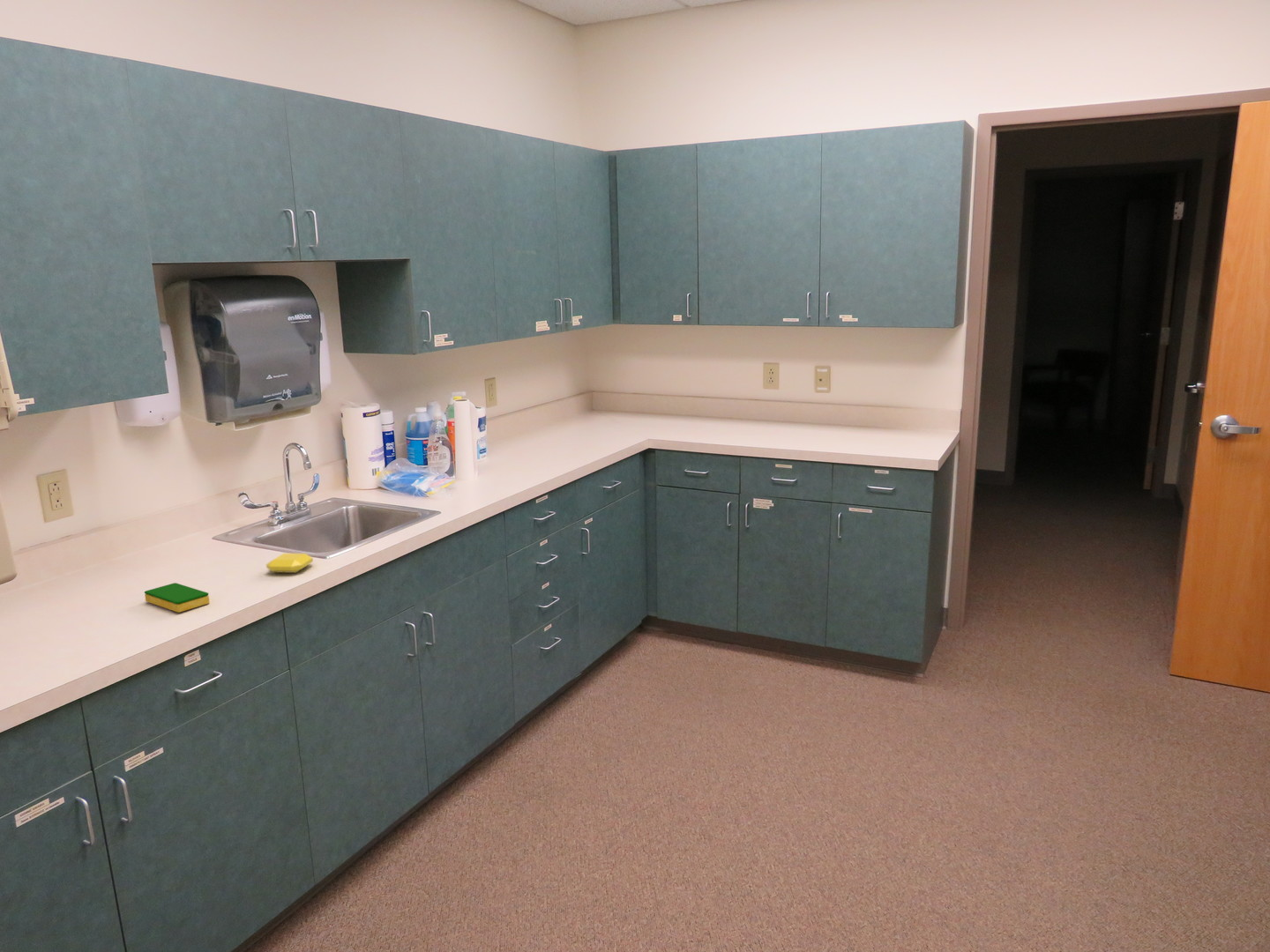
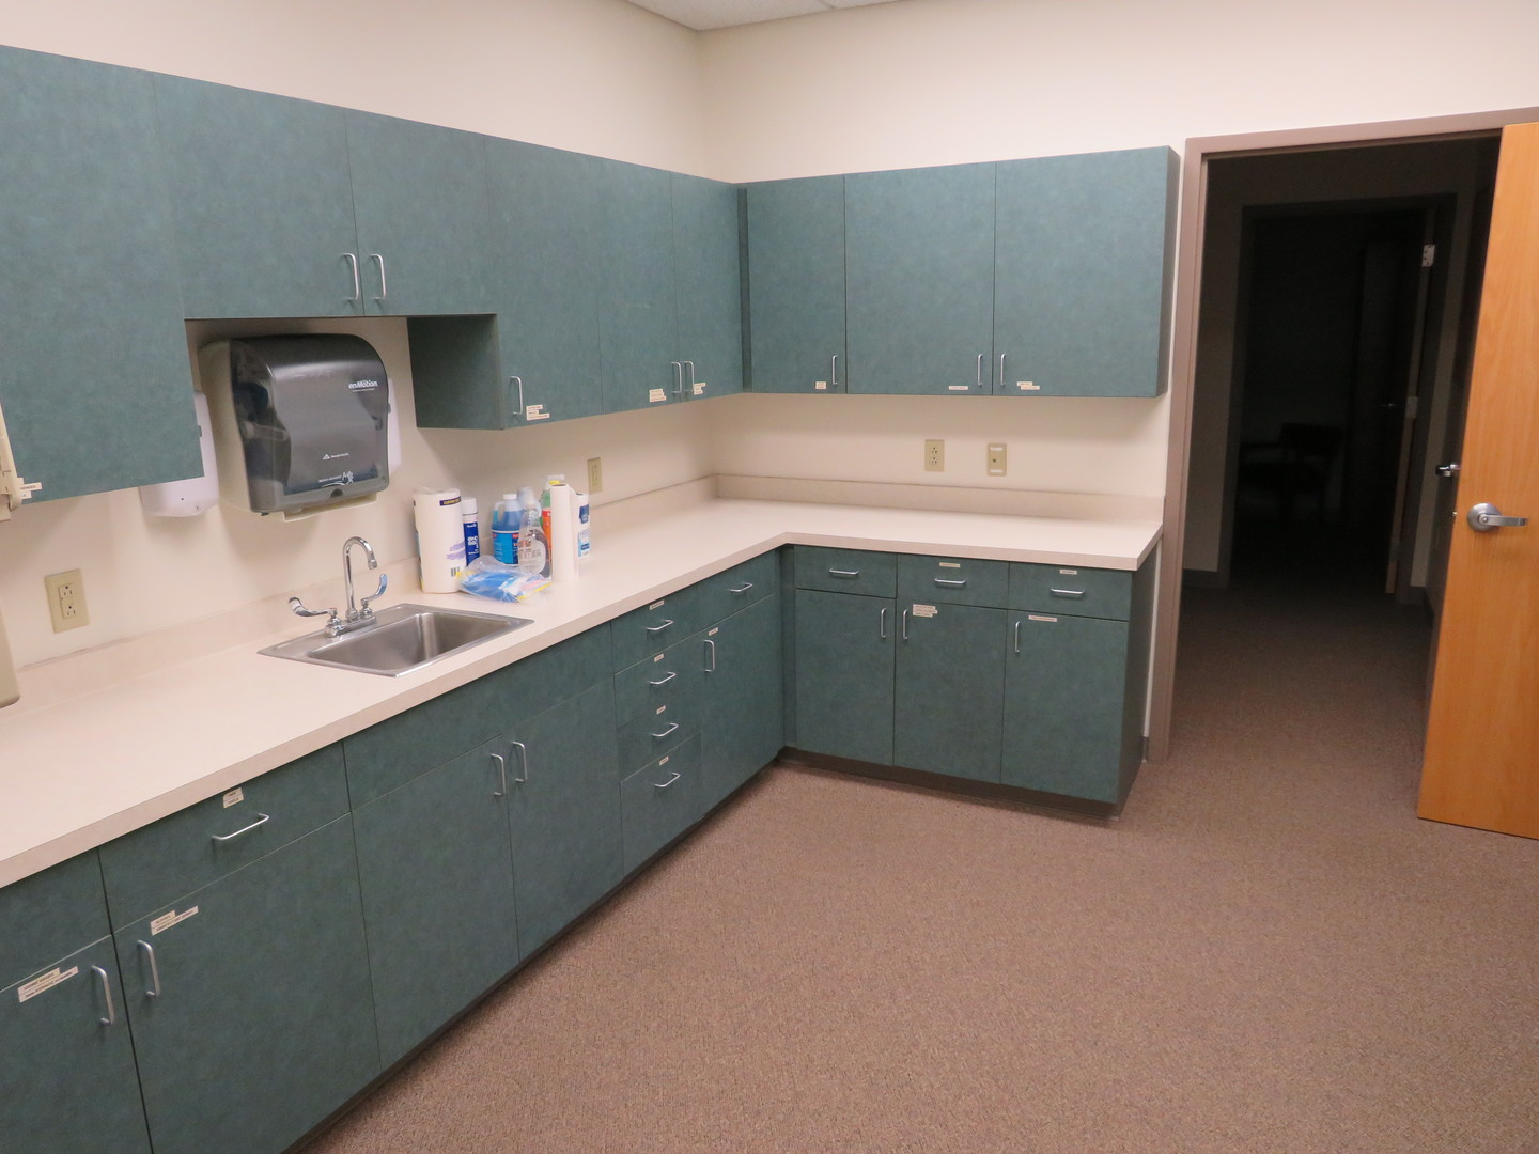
- soap bar [265,553,314,574]
- dish sponge [144,582,210,614]
